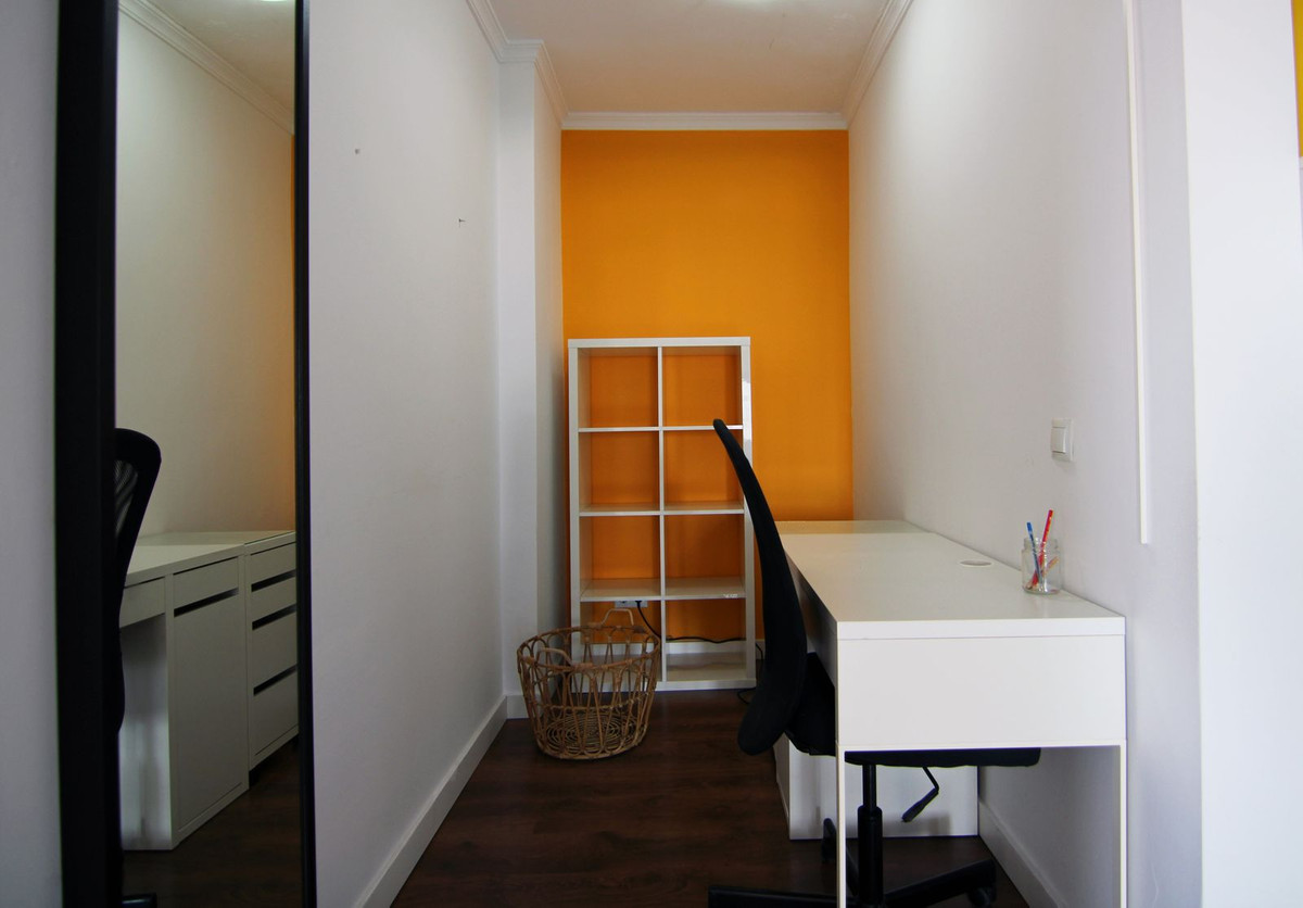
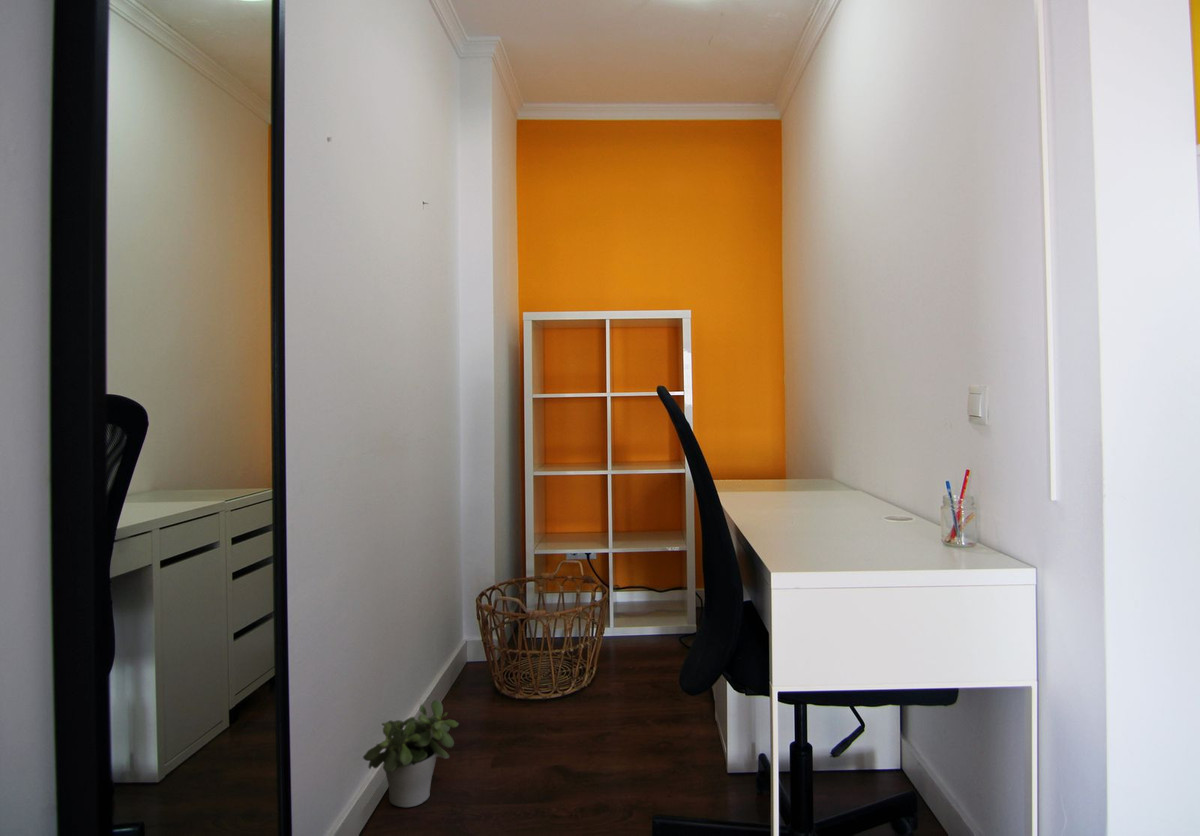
+ potted plant [362,699,460,808]
